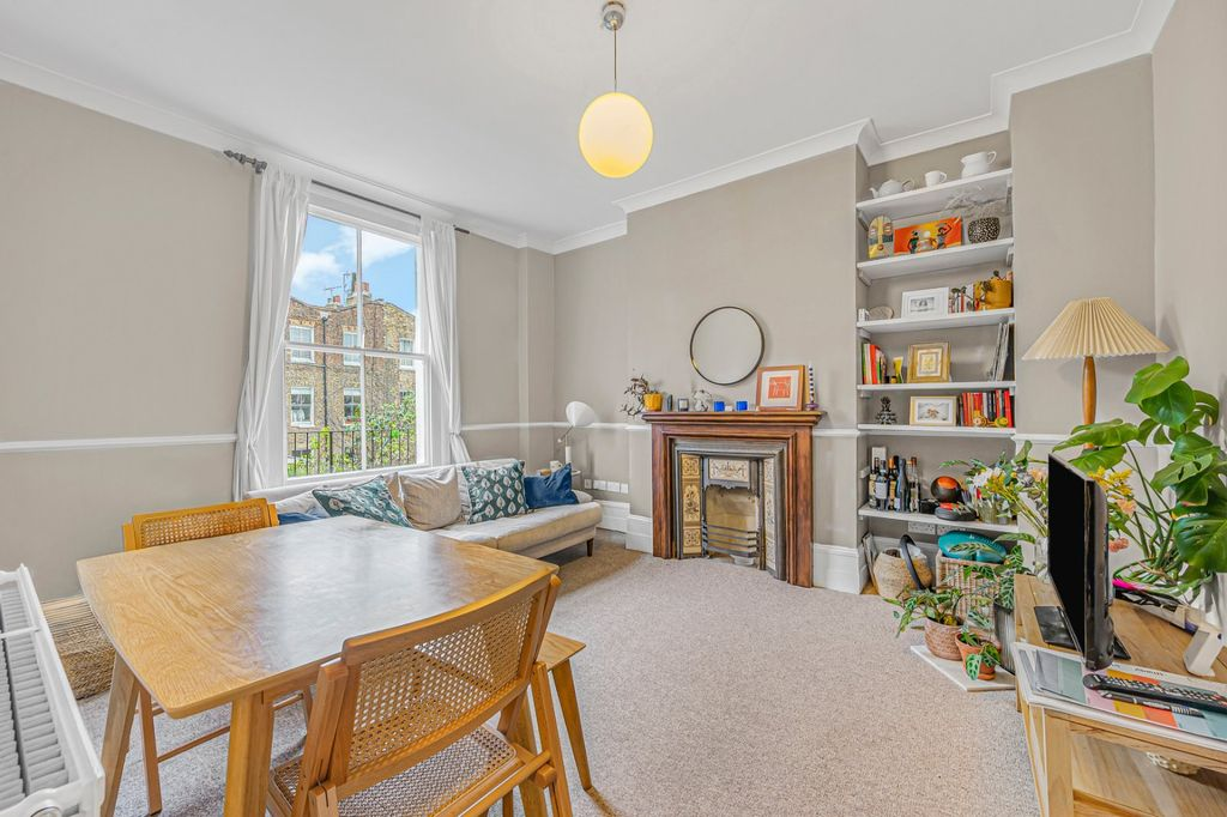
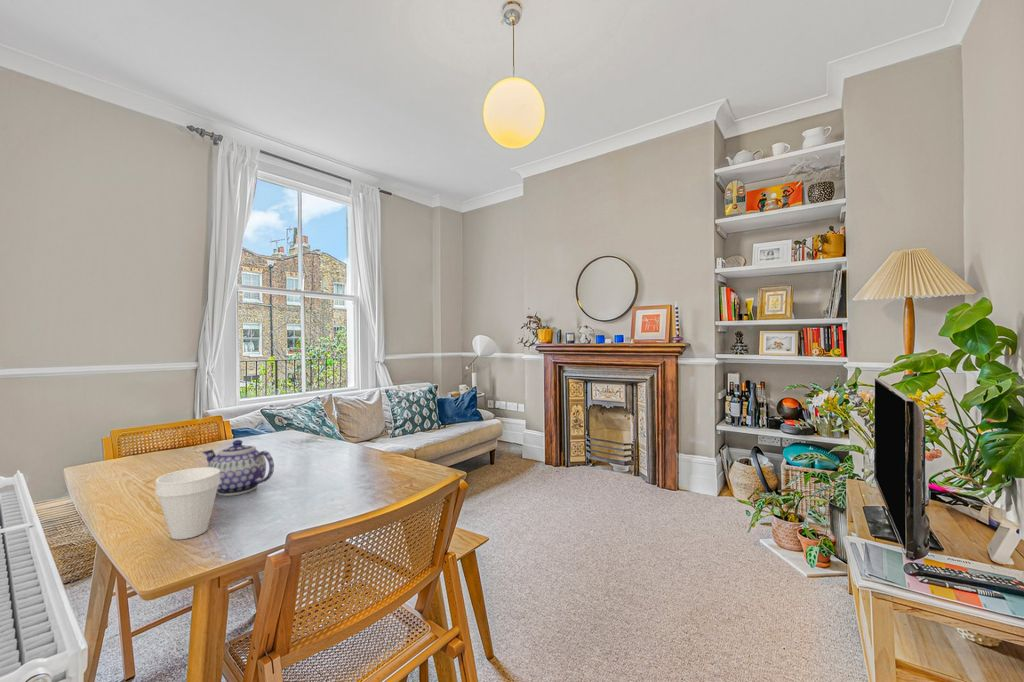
+ teapot [202,439,275,497]
+ cup [154,466,220,540]
